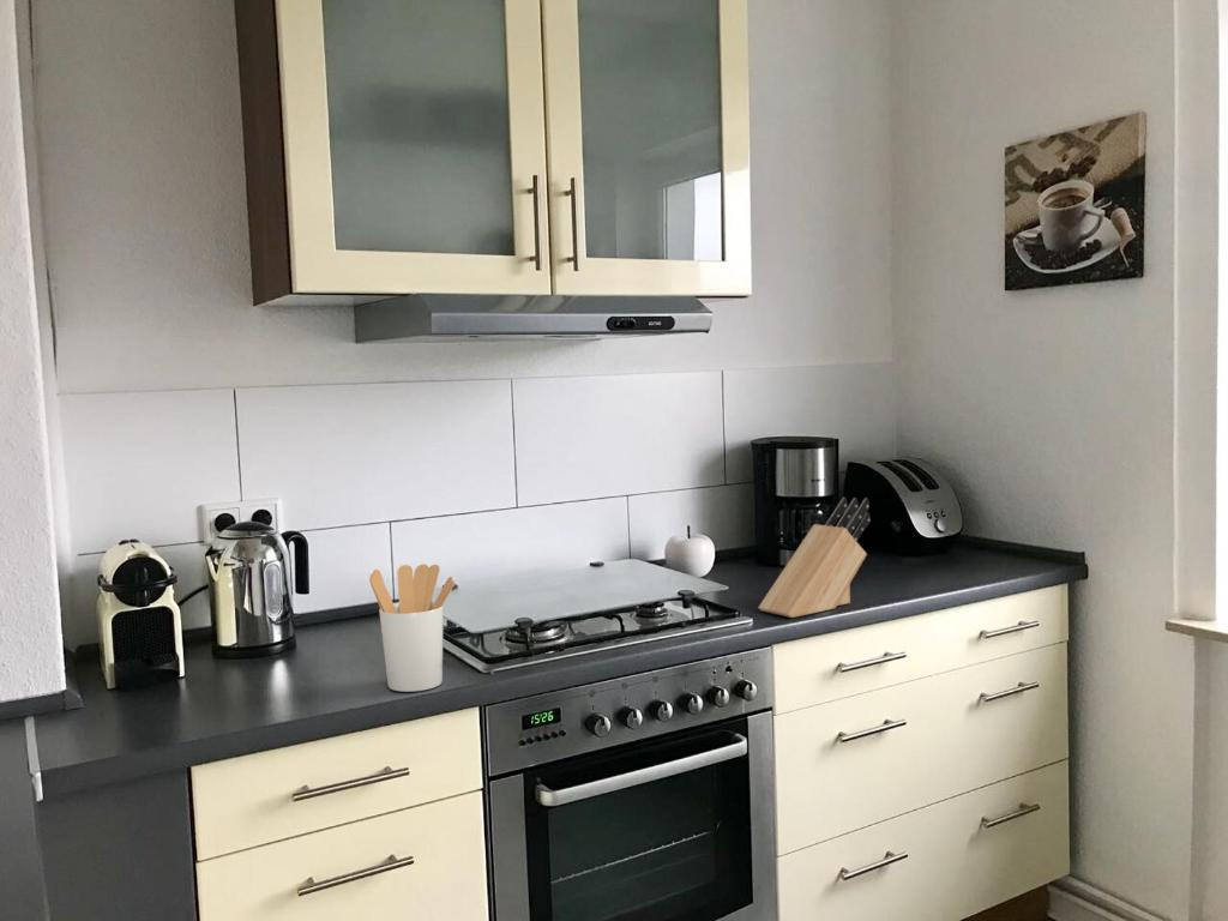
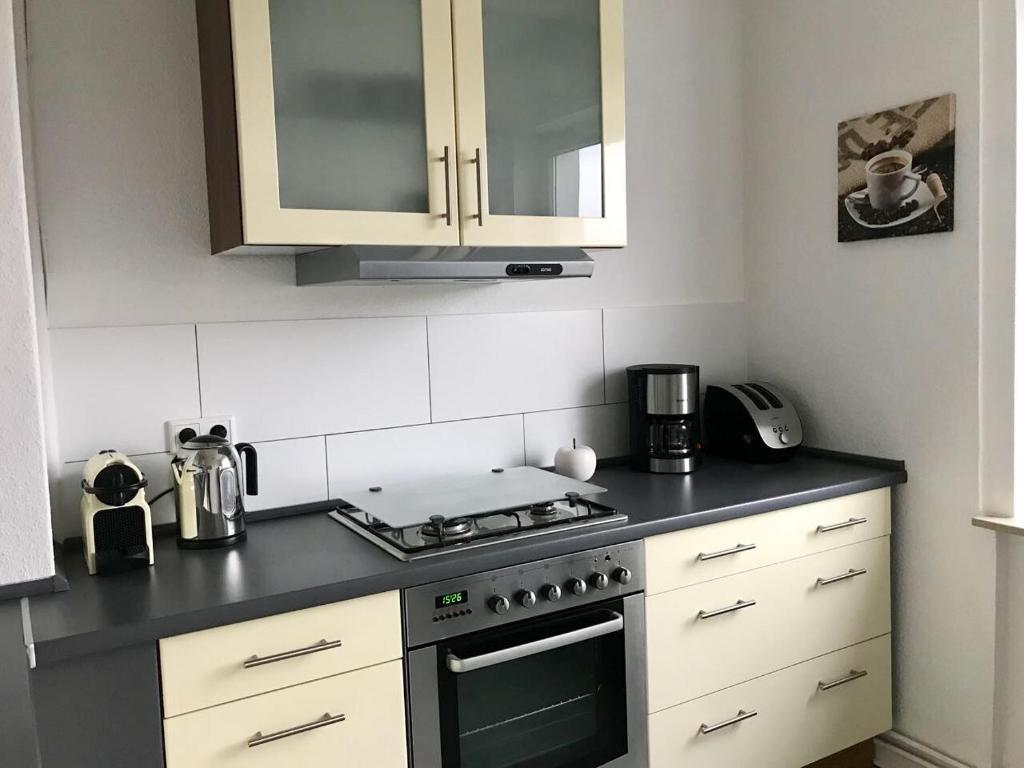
- utensil holder [368,564,456,693]
- knife block [757,496,872,619]
